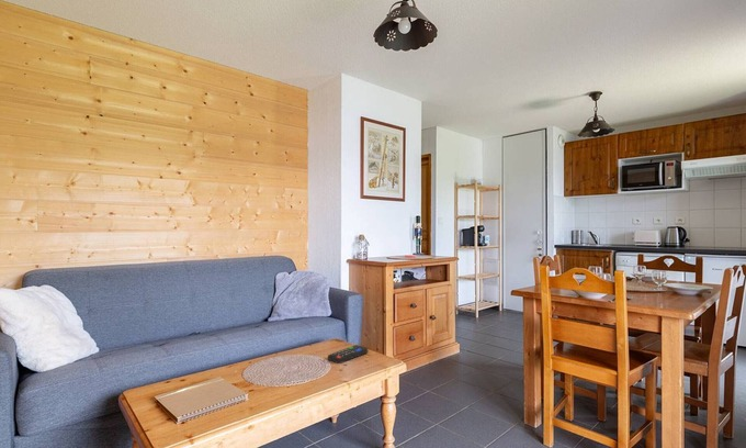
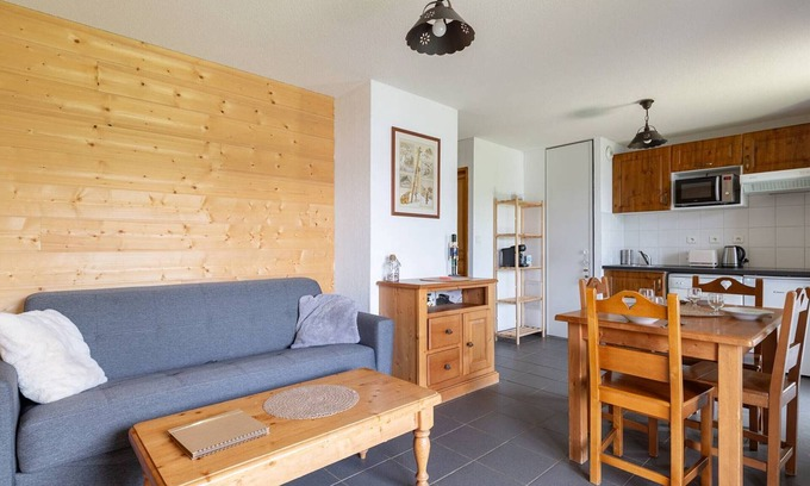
- remote control [327,344,369,365]
